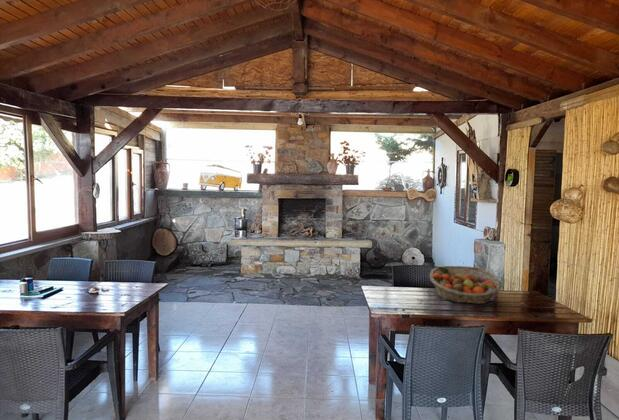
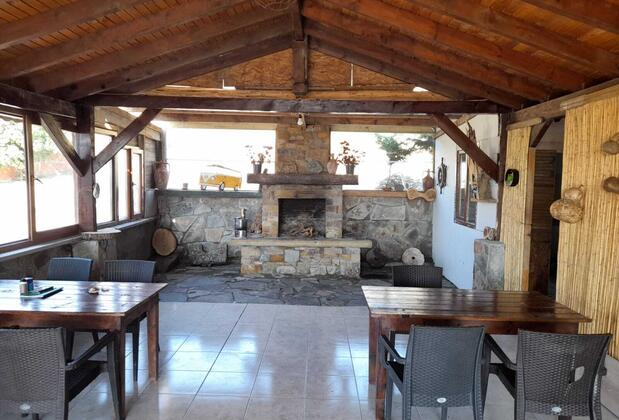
- fruit basket [429,265,502,305]
